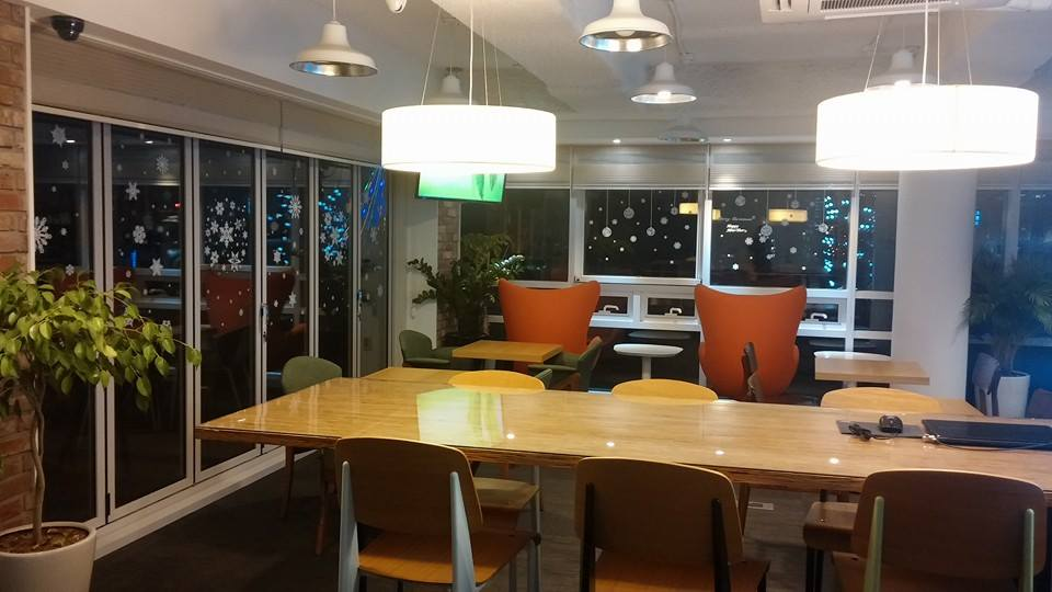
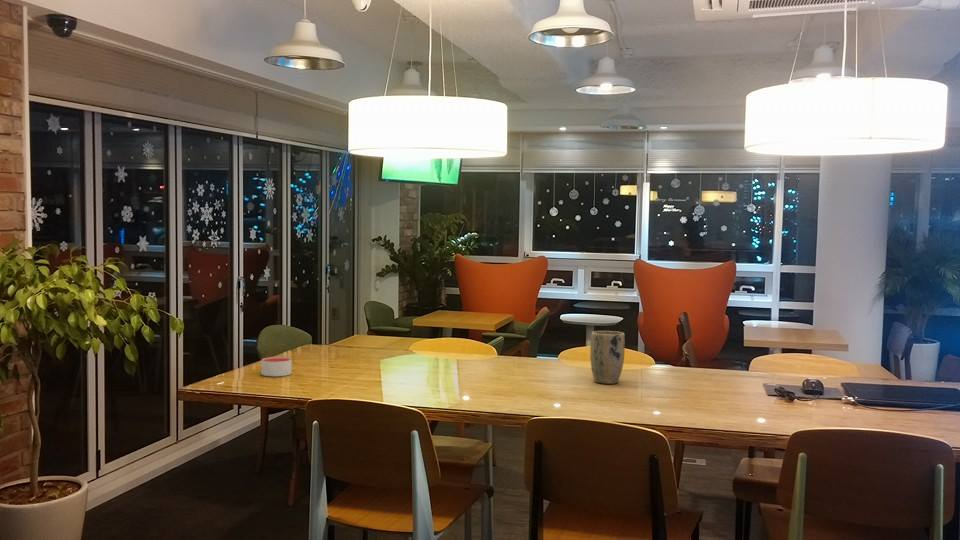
+ candle [260,356,293,377]
+ plant pot [589,330,626,385]
